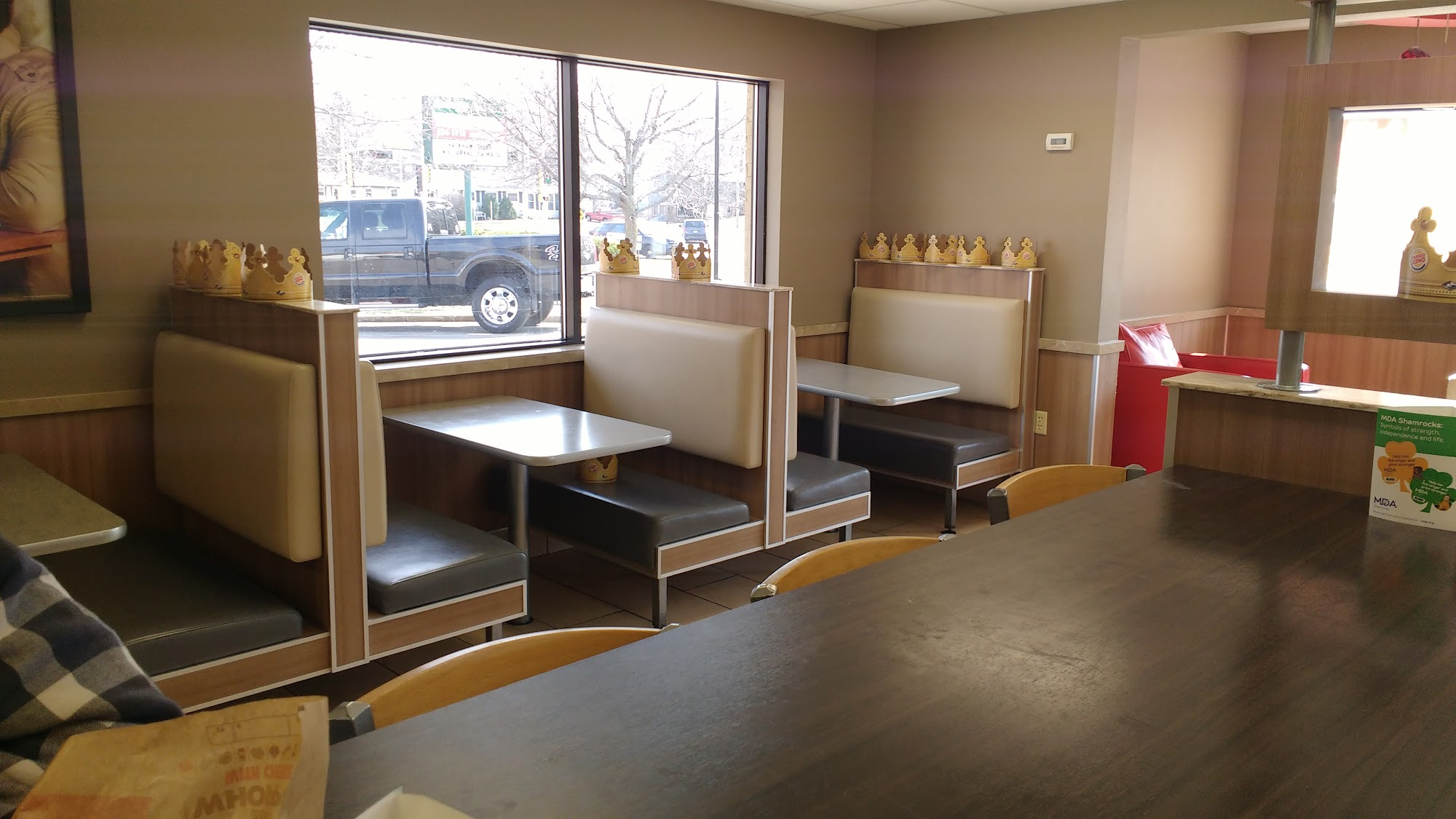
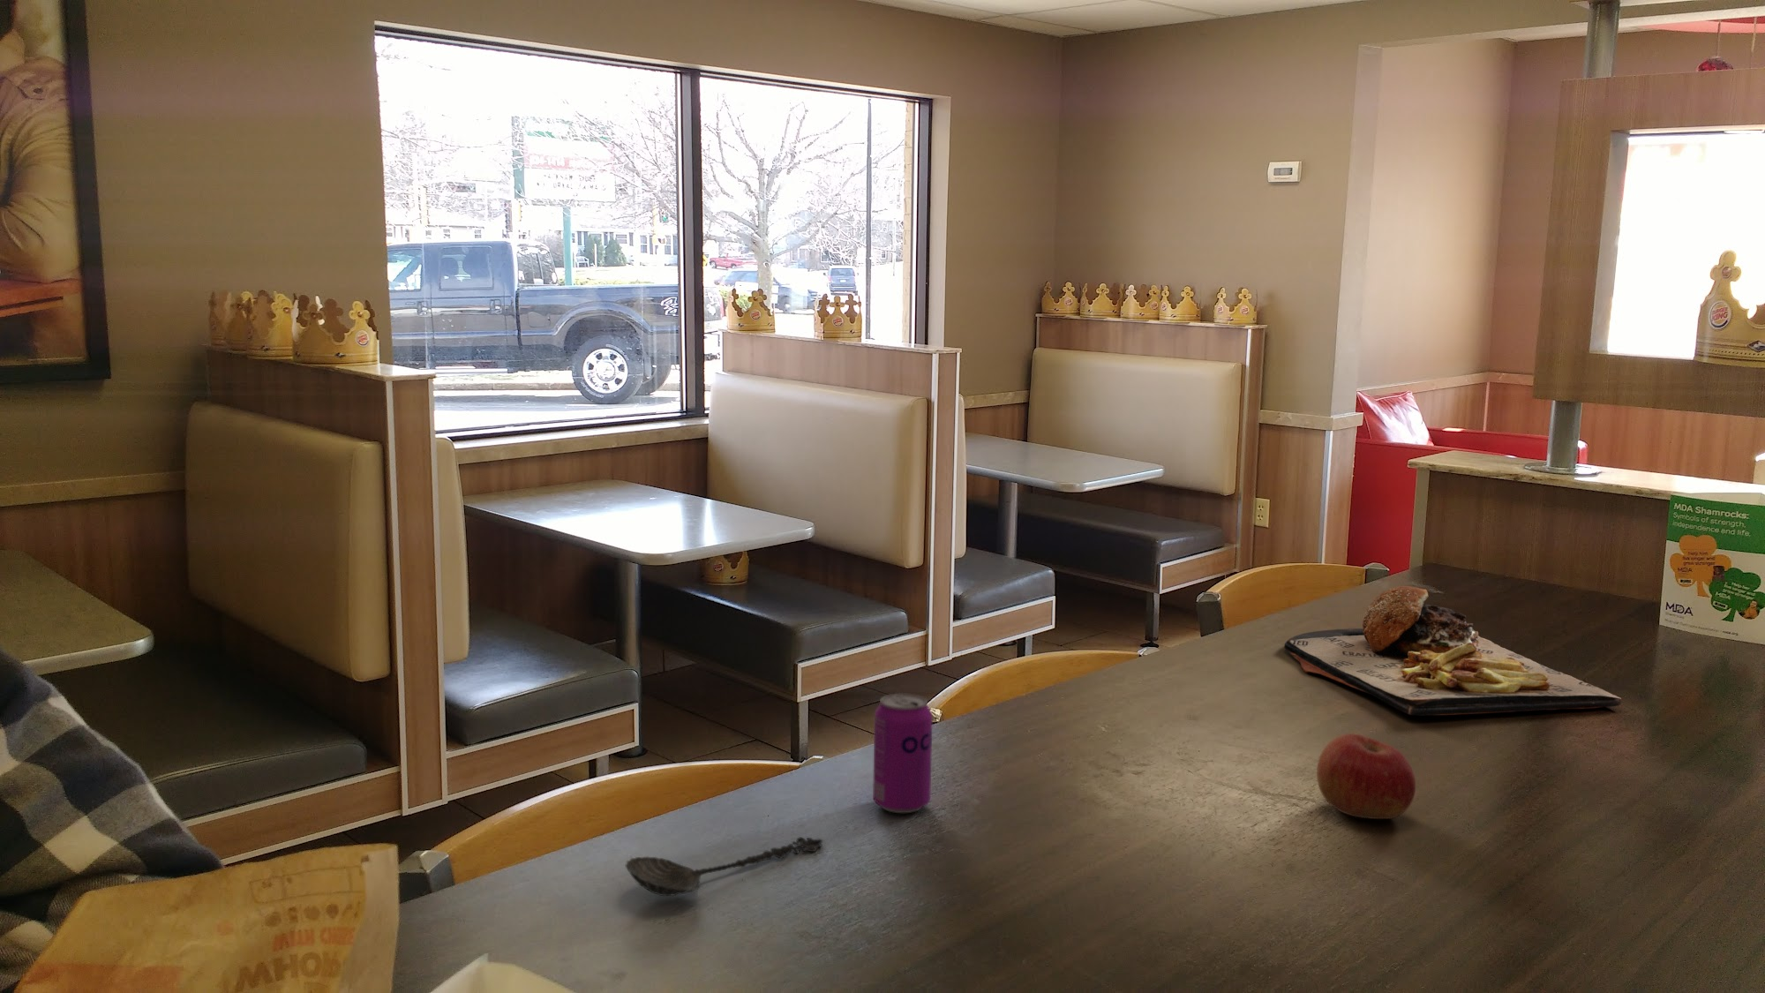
+ food tray [1284,586,1622,717]
+ apple [1315,732,1416,820]
+ spoon [624,835,823,897]
+ beverage can [872,692,933,814]
